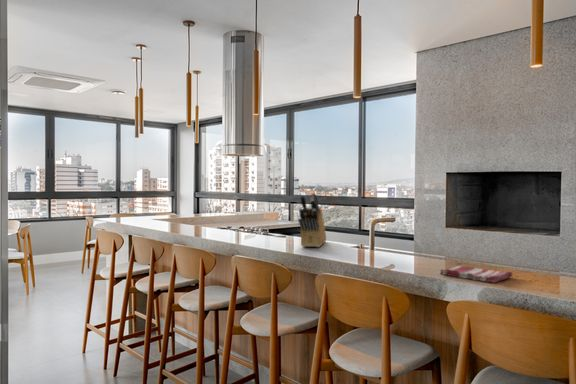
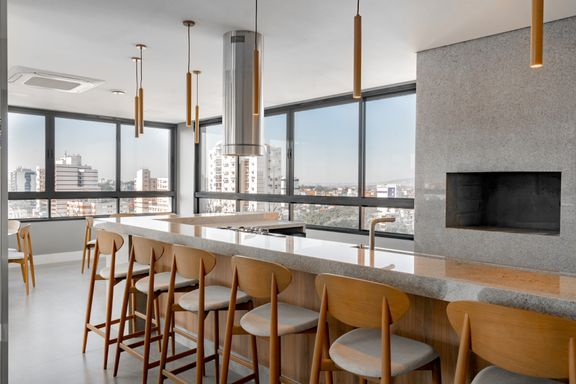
- dish towel [439,265,514,284]
- knife block [297,192,327,248]
